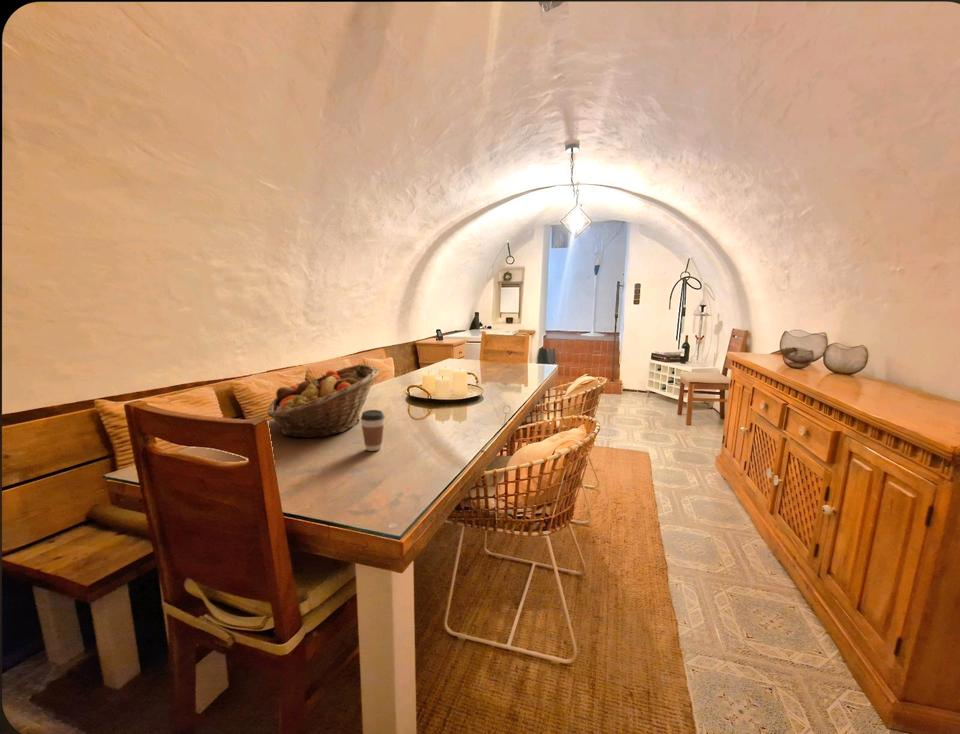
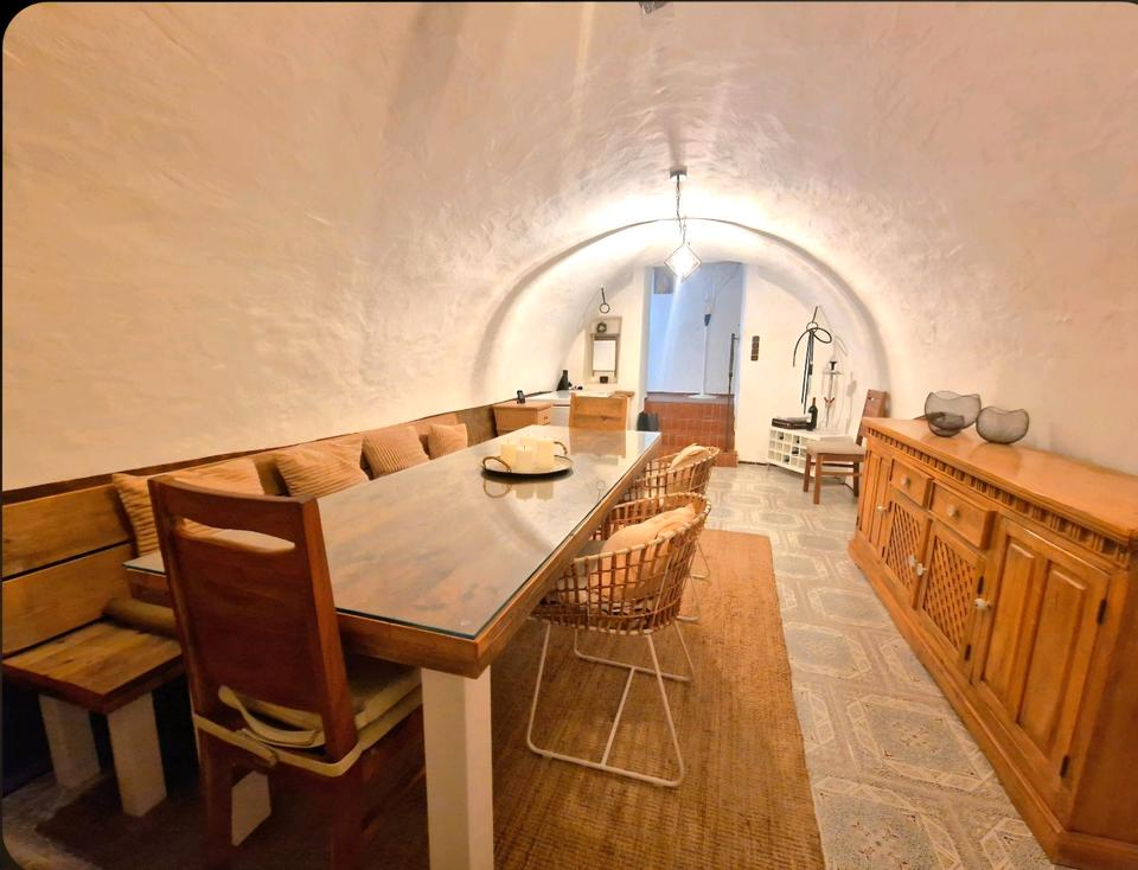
- coffee cup [360,409,386,452]
- fruit basket [266,363,381,439]
